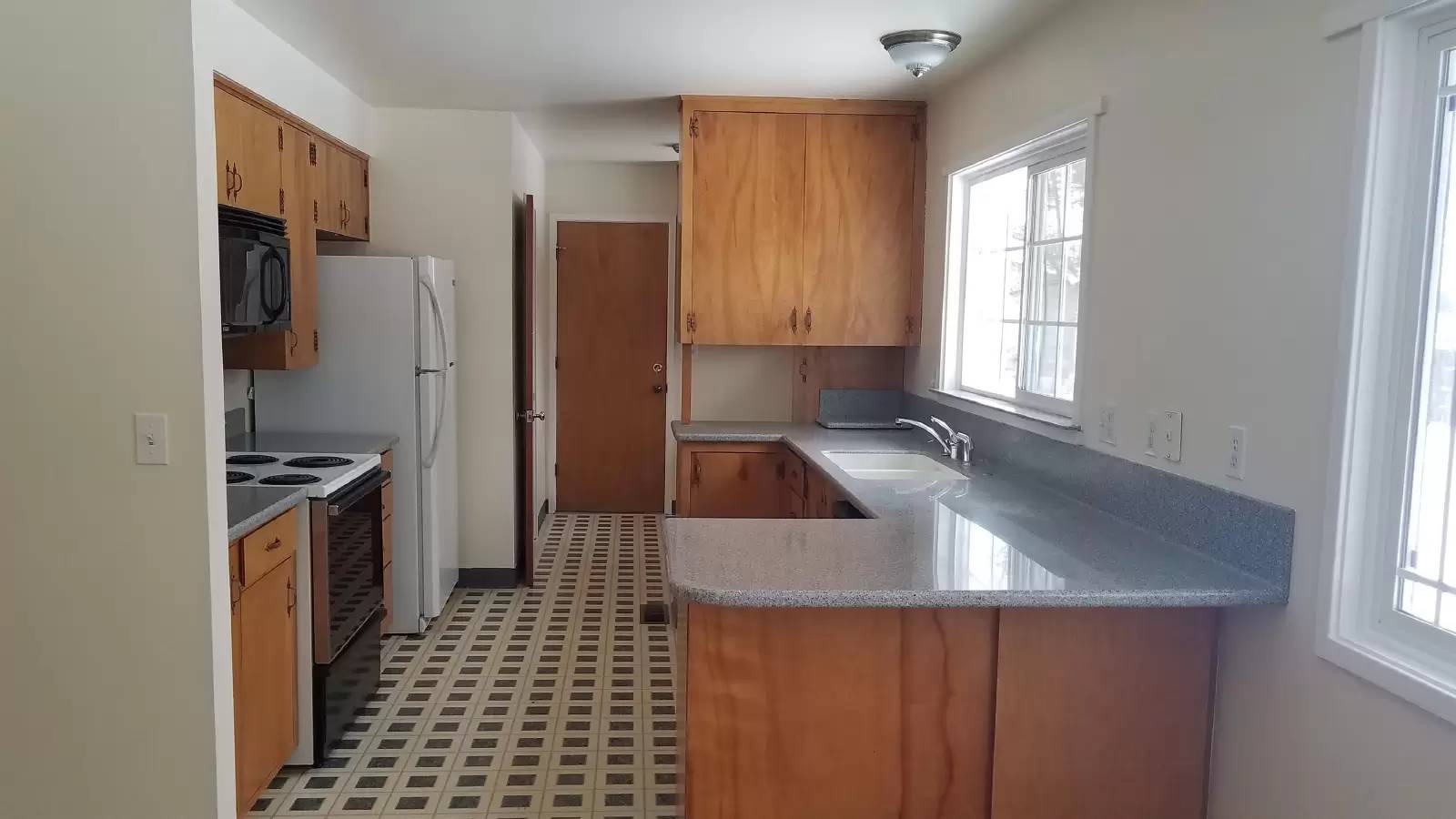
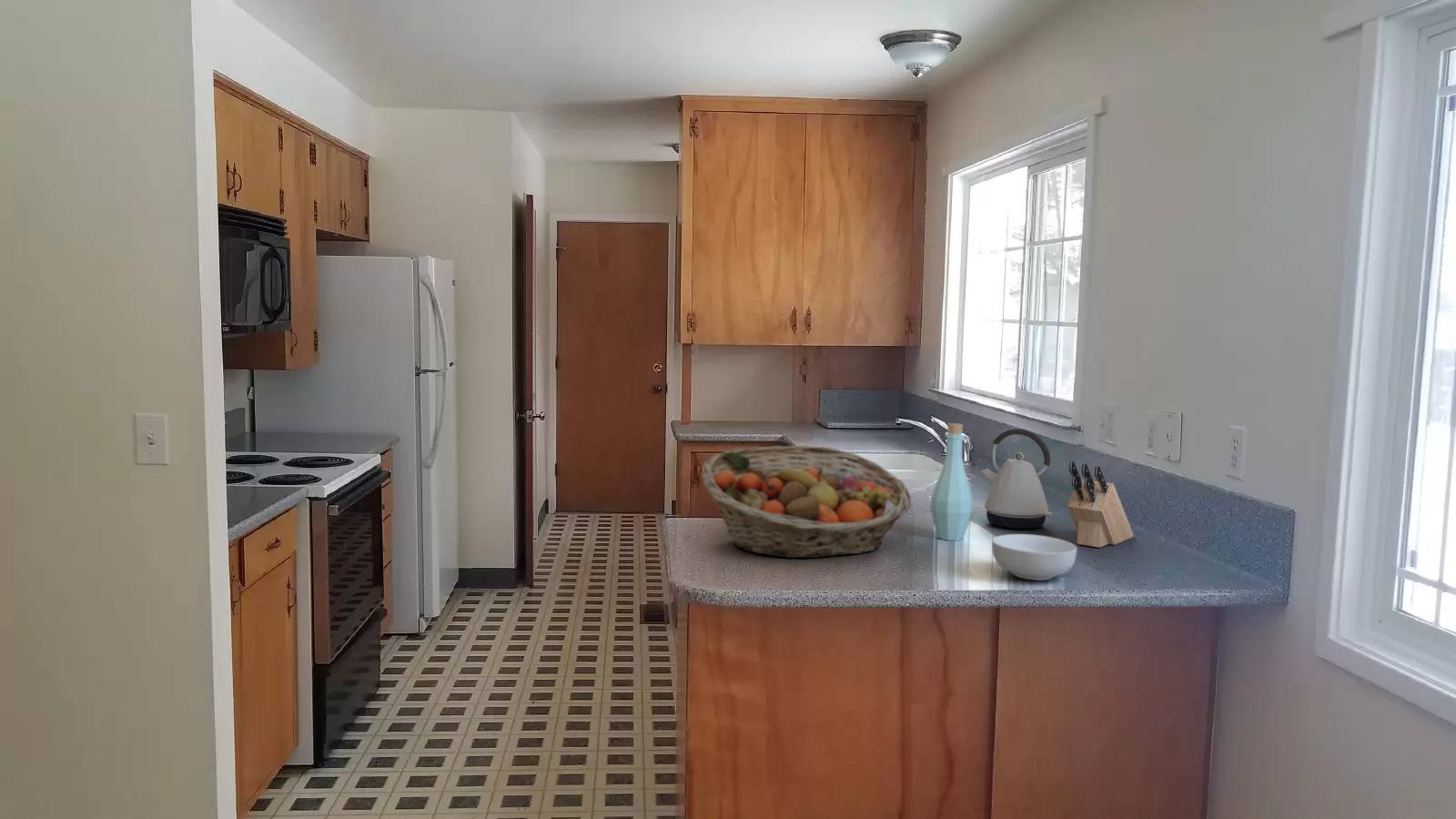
+ kettle [979,428,1054,530]
+ knife block [1067,460,1134,549]
+ fruit basket [702,445,912,559]
+ bottle [930,422,974,541]
+ cereal bowl [991,533,1077,581]
